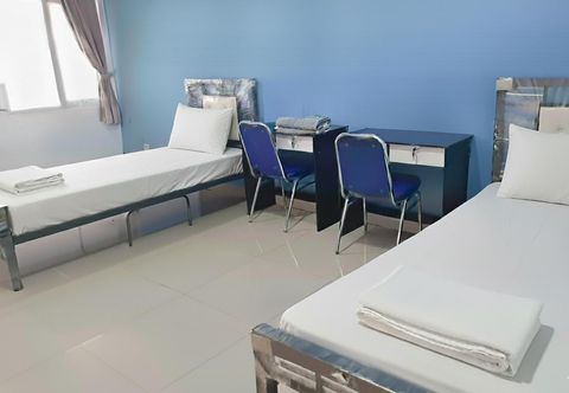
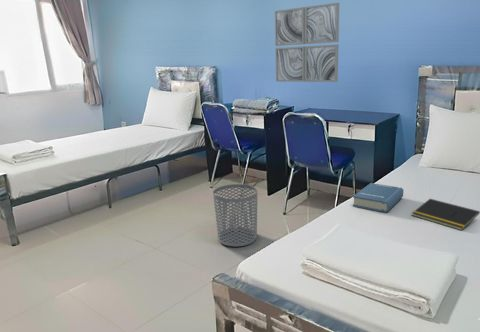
+ hardback book [352,182,404,213]
+ waste bin [212,183,258,248]
+ wall art [274,2,340,83]
+ notepad [411,198,480,232]
